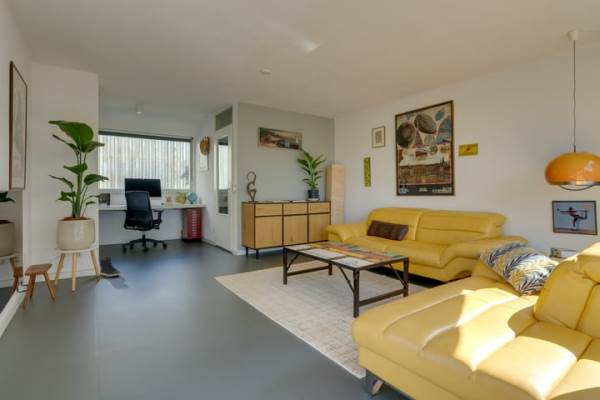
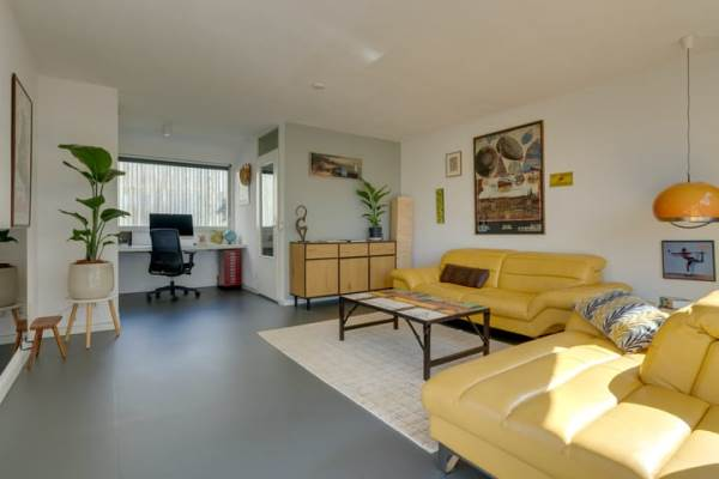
- sneaker [99,255,122,278]
